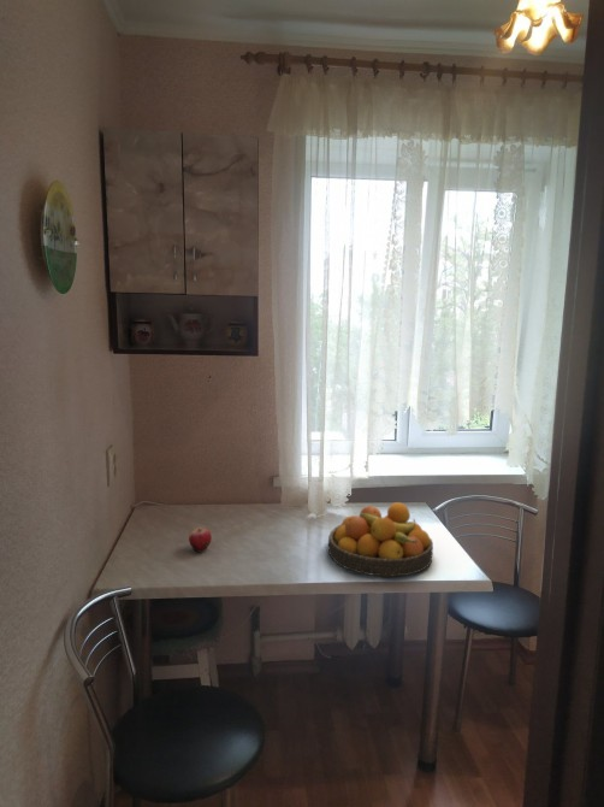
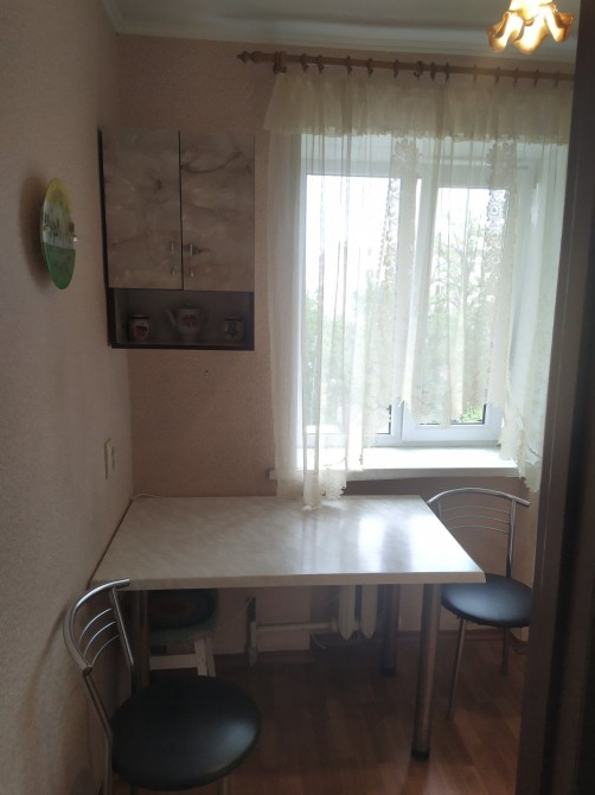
- fruit bowl [327,501,434,578]
- apple [188,526,213,553]
